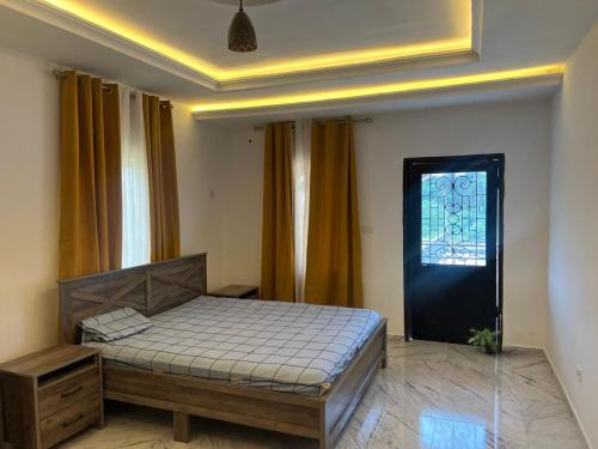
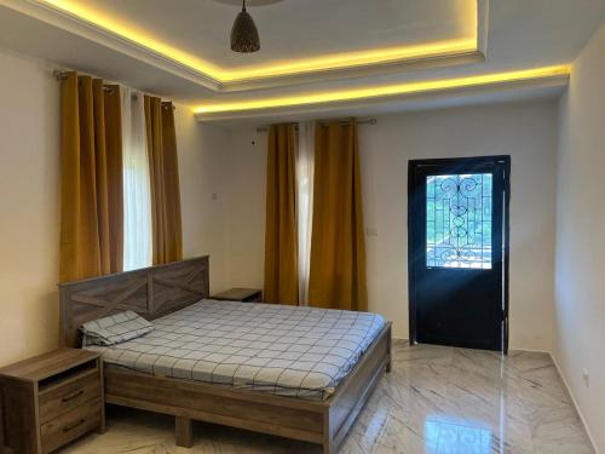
- potted plant [468,328,506,357]
